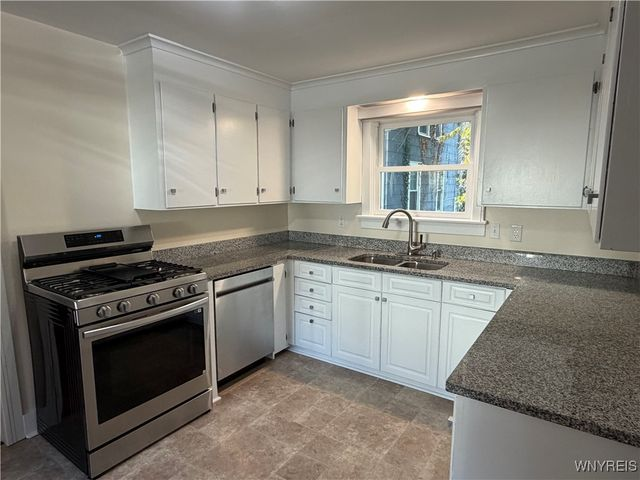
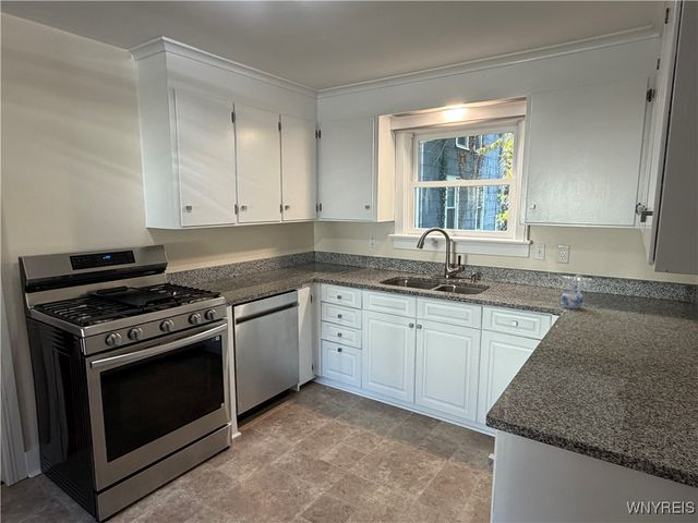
+ ceramic pitcher [561,273,585,309]
